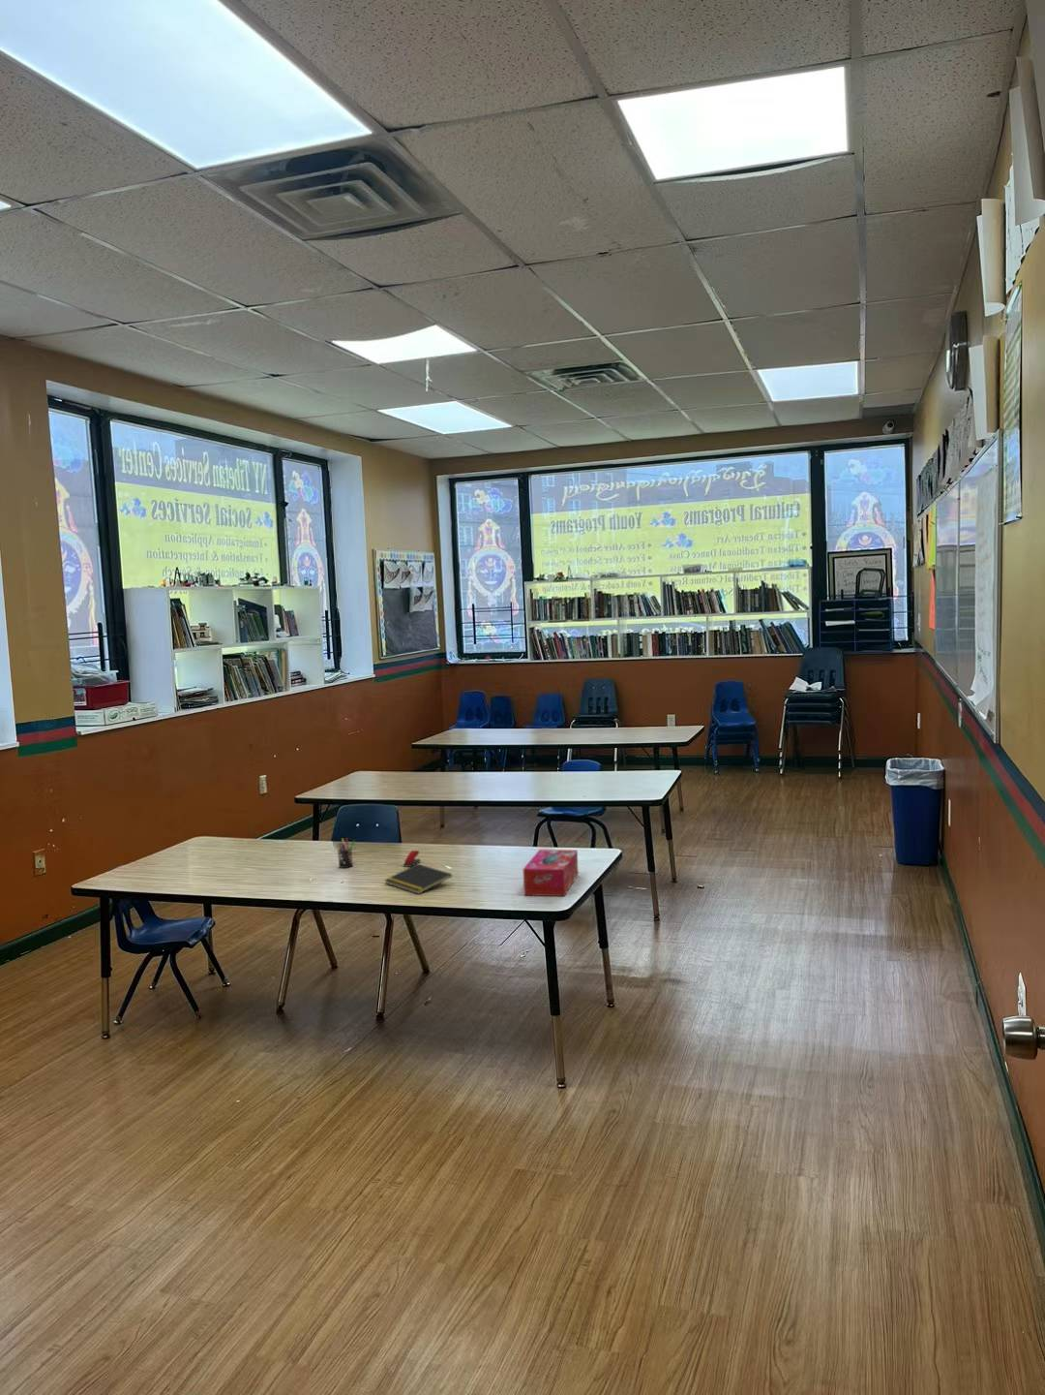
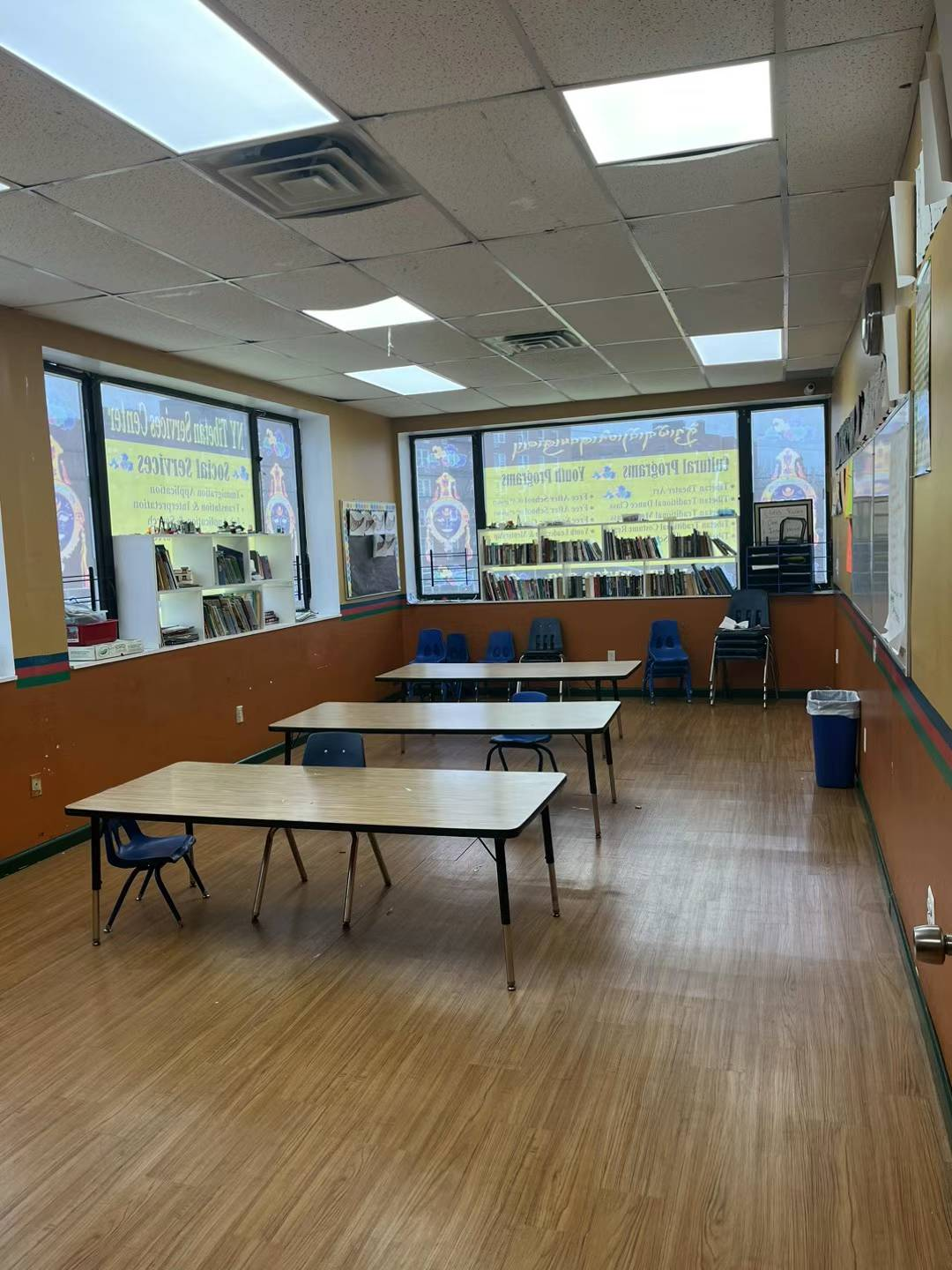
- notepad [383,863,453,895]
- tissue box [522,849,580,897]
- stapler [403,849,420,868]
- pen holder [337,838,356,869]
